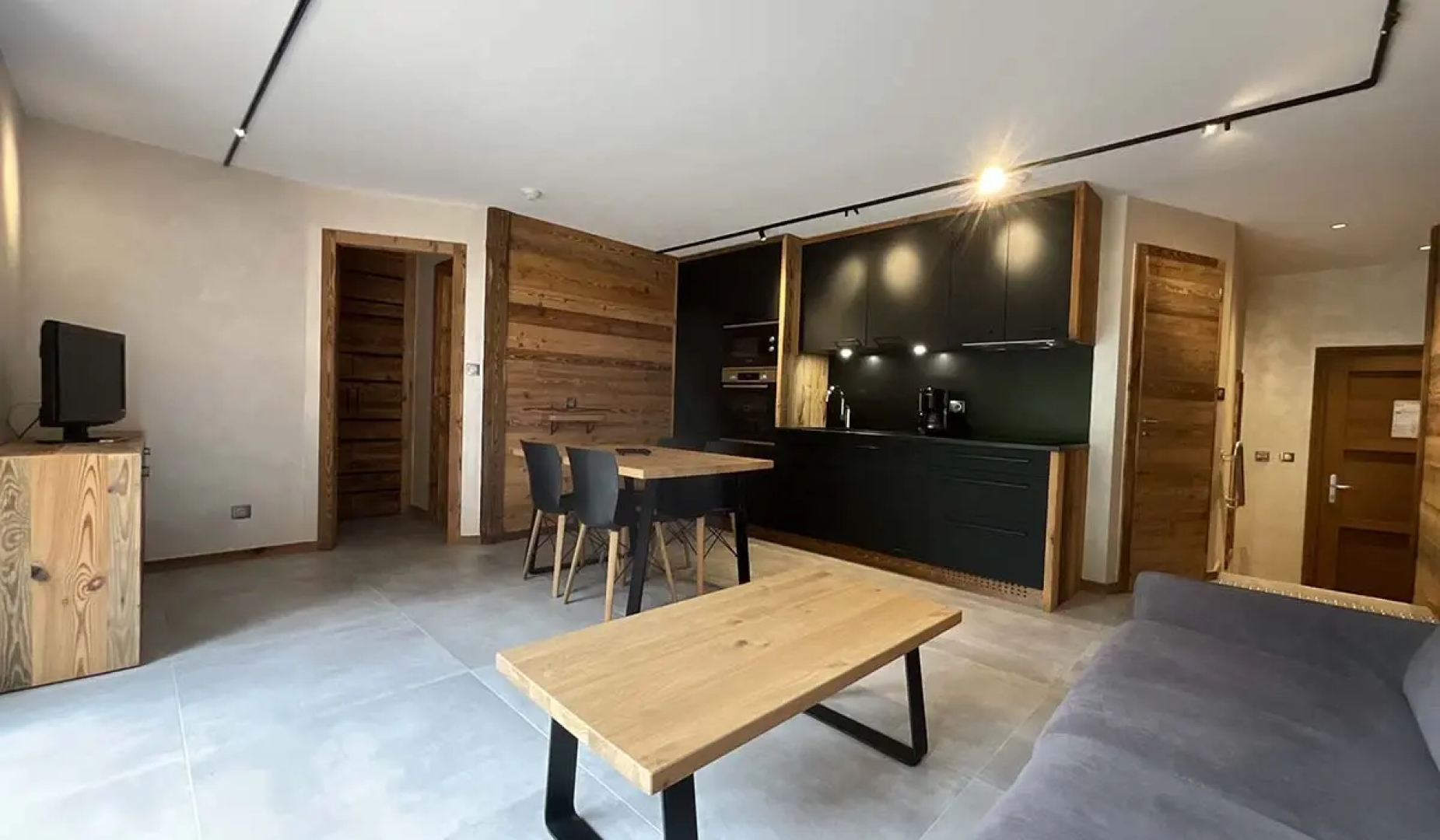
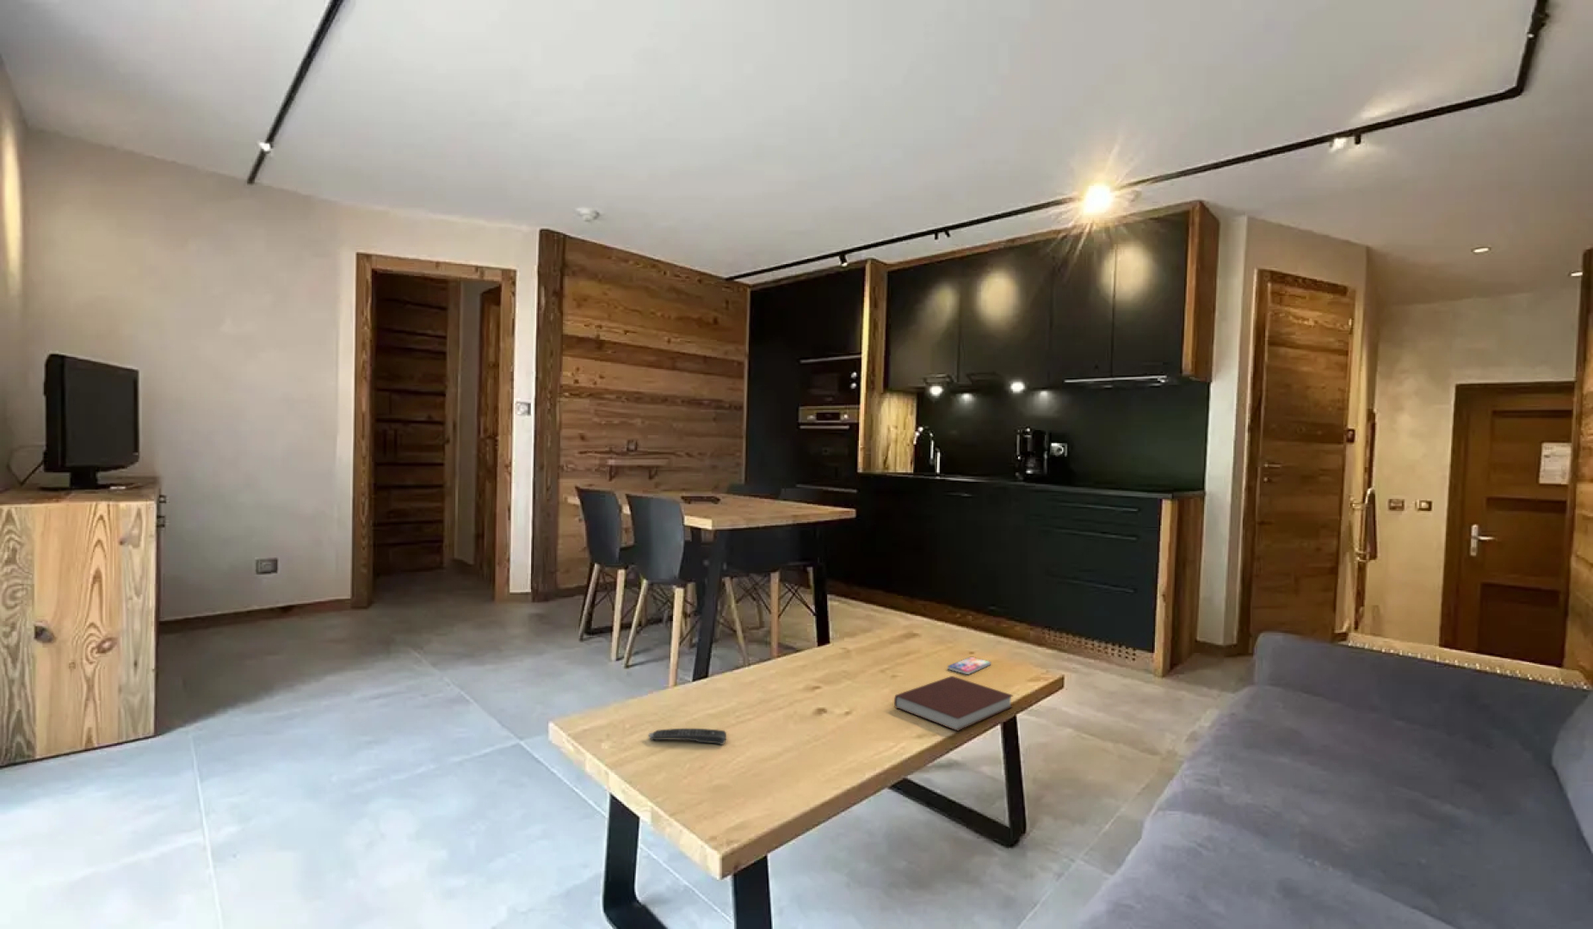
+ smartphone [947,656,991,676]
+ remote control [647,728,727,745]
+ notebook [894,676,1014,732]
